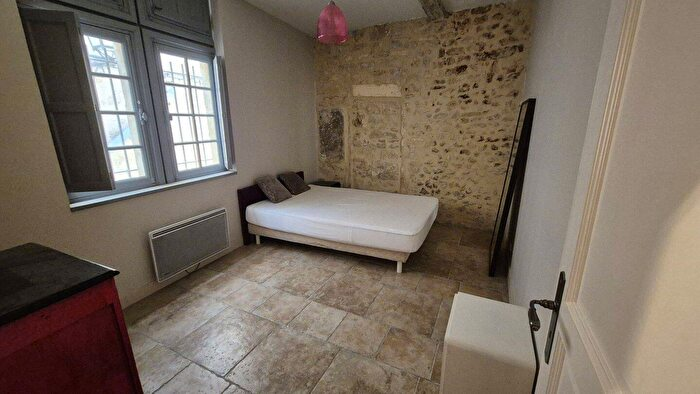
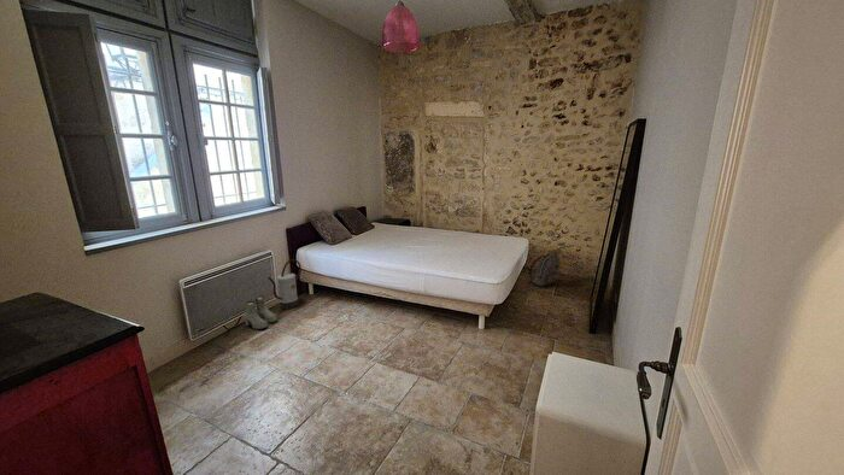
+ watering can [266,258,303,310]
+ boots [242,295,279,330]
+ backpack [527,250,562,288]
